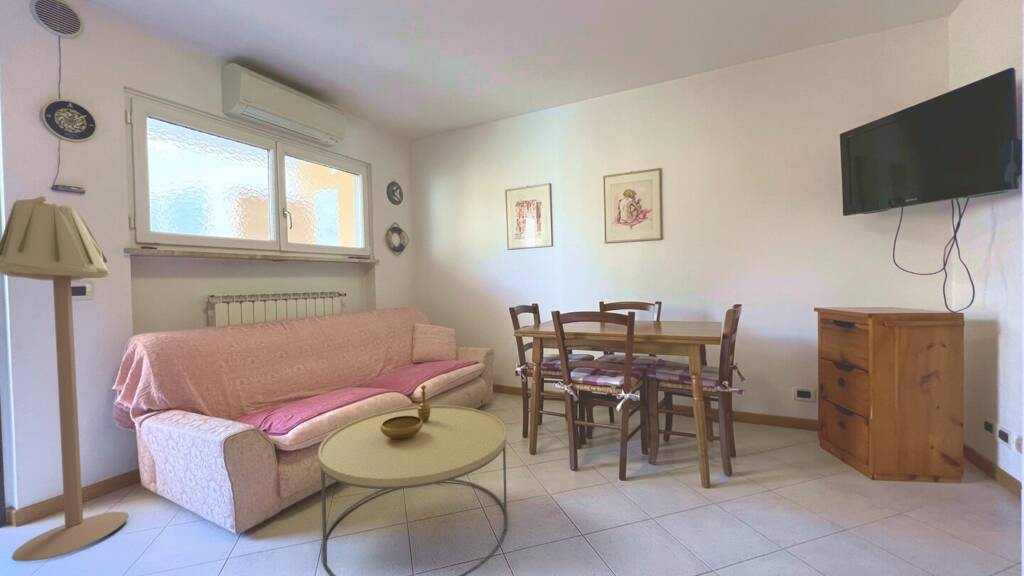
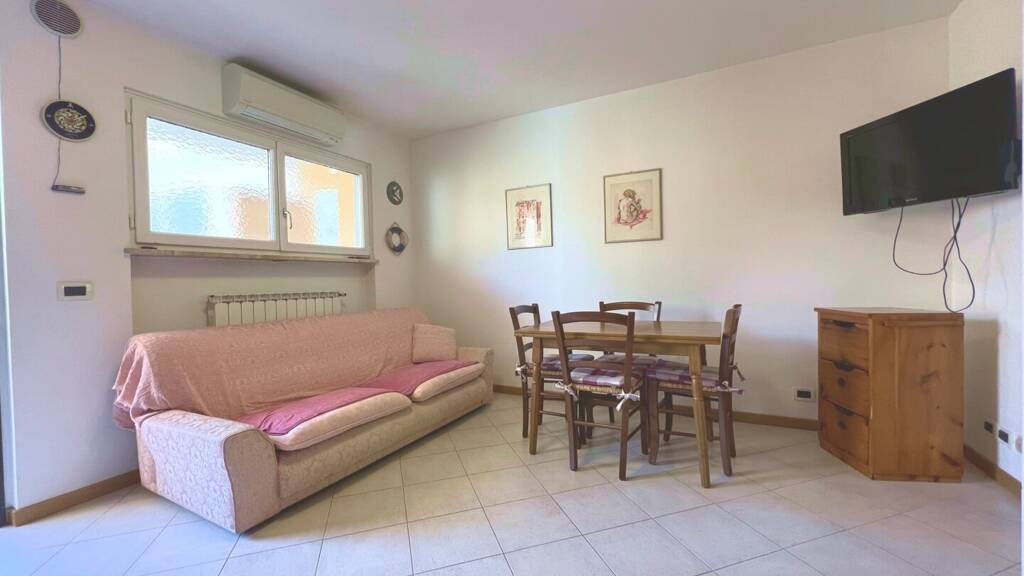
- floor lamp [0,195,130,562]
- decorative bowl [380,384,431,441]
- coffee table [317,405,509,576]
